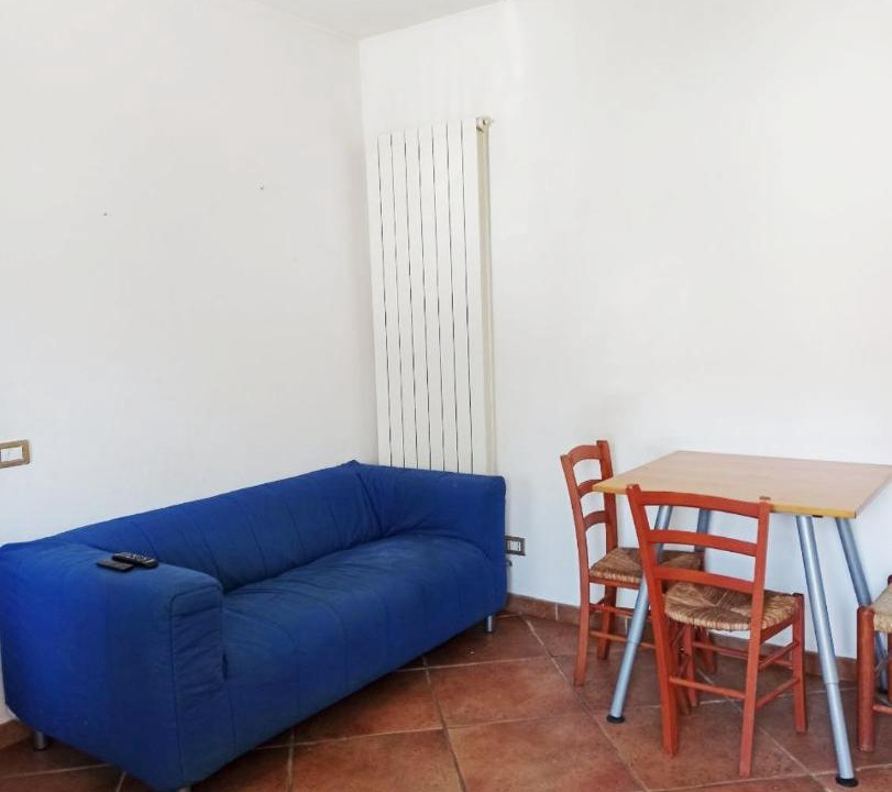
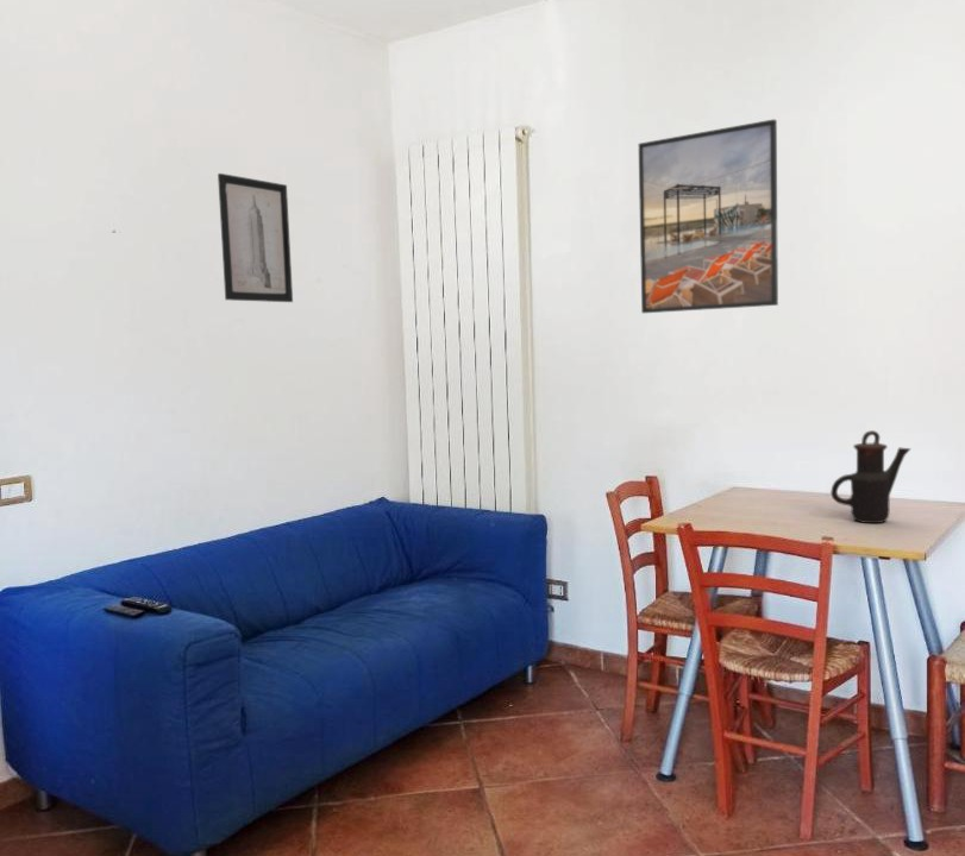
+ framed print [638,118,779,314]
+ wall art [217,172,294,303]
+ teapot [829,429,911,524]
